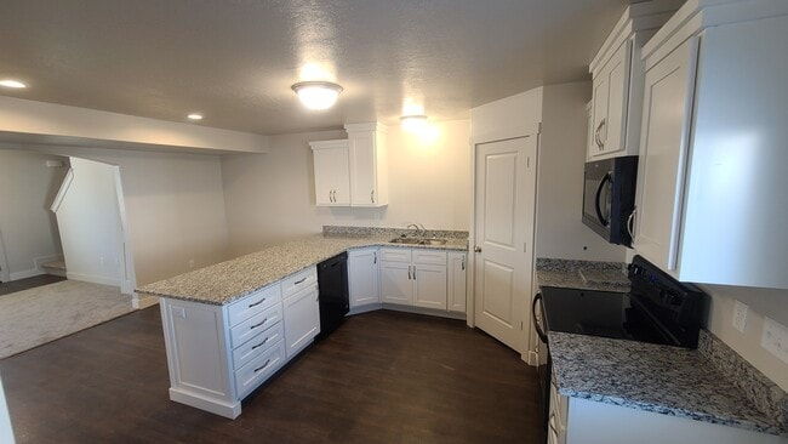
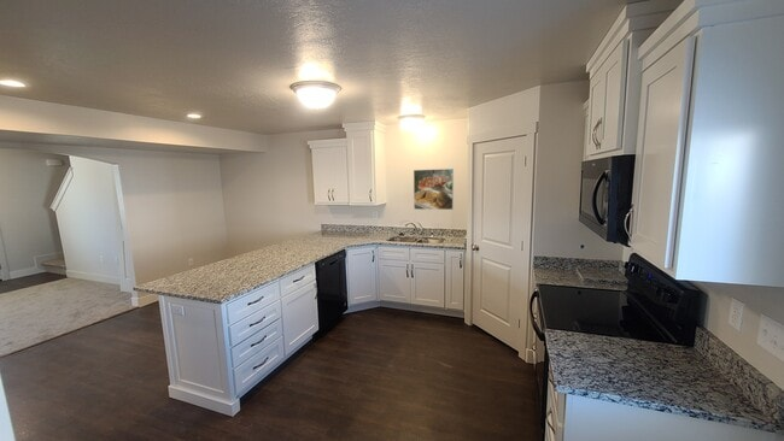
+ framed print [413,167,455,211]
